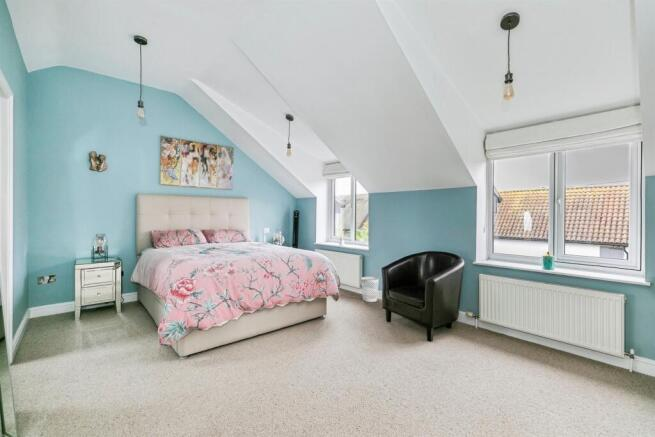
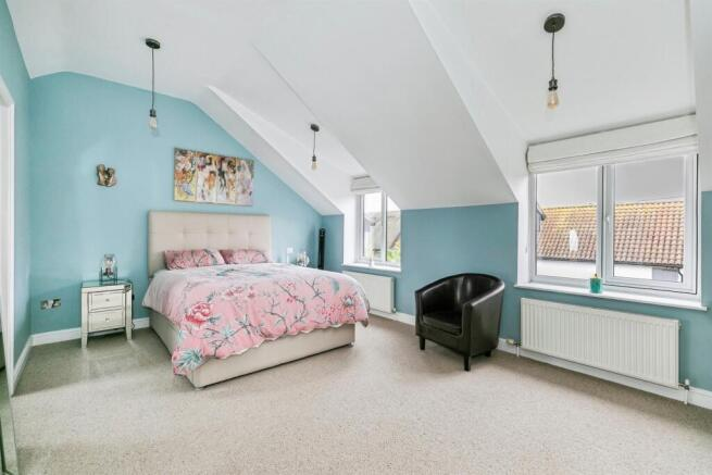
- wastebasket [360,276,380,303]
